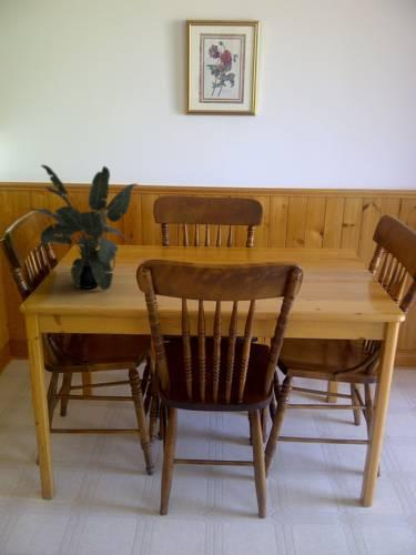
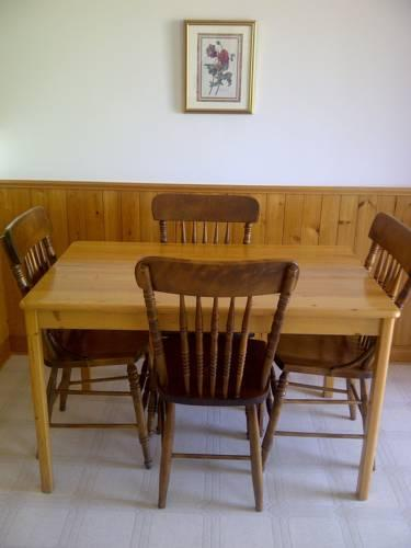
- potted plant [17,164,140,291]
